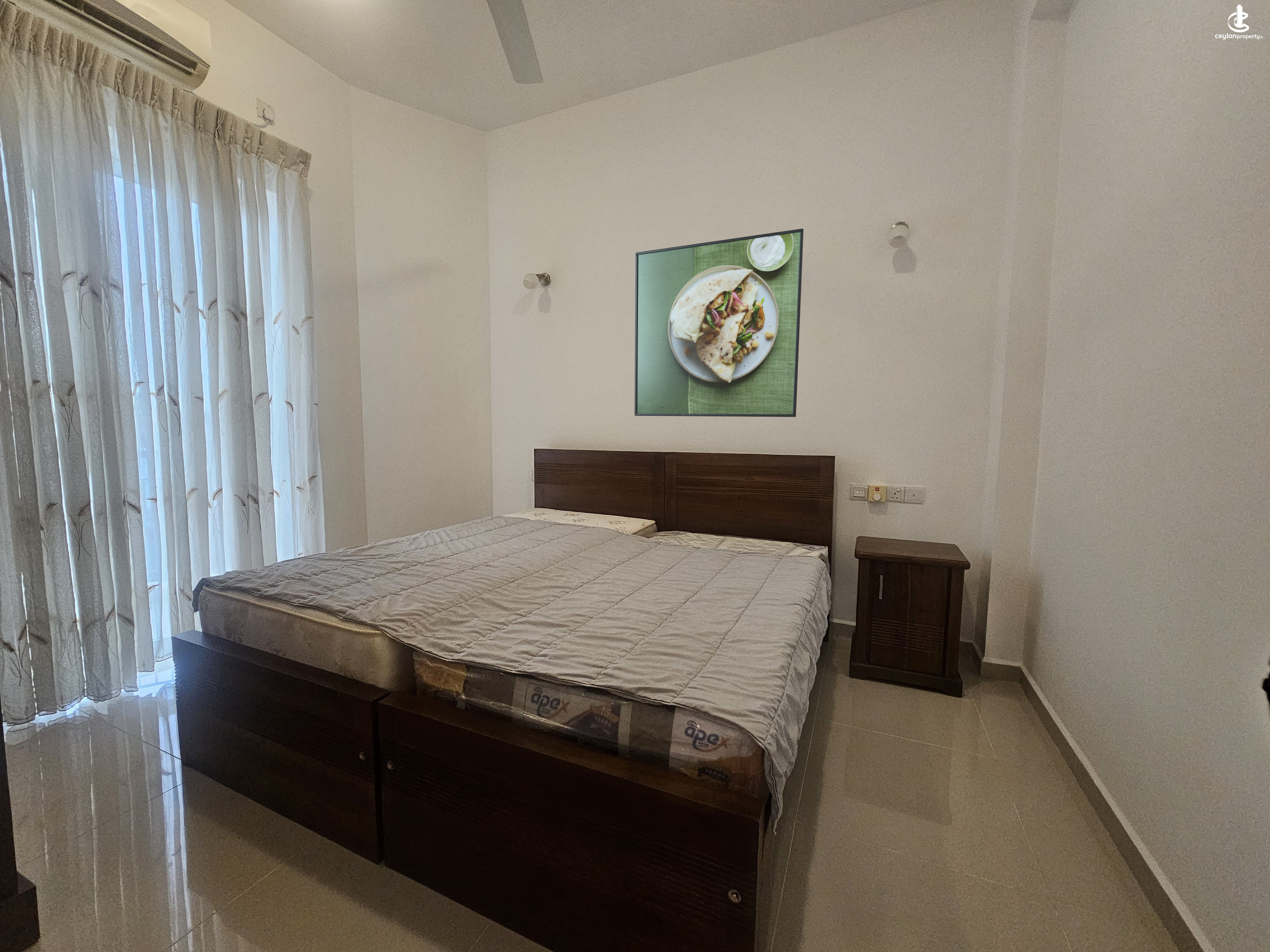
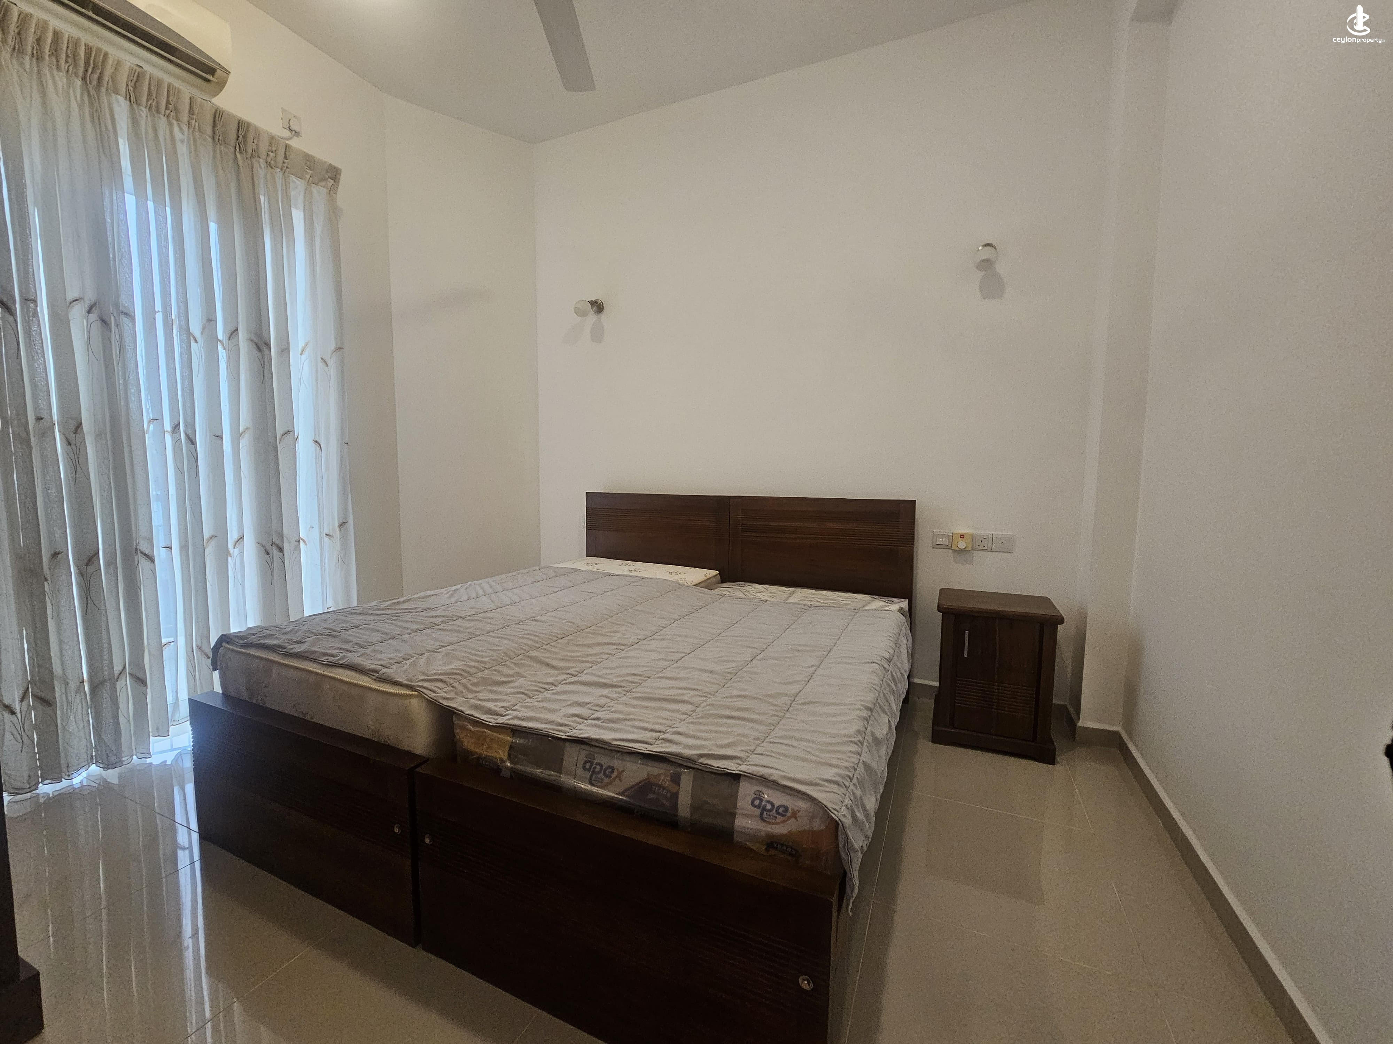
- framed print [634,228,804,417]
